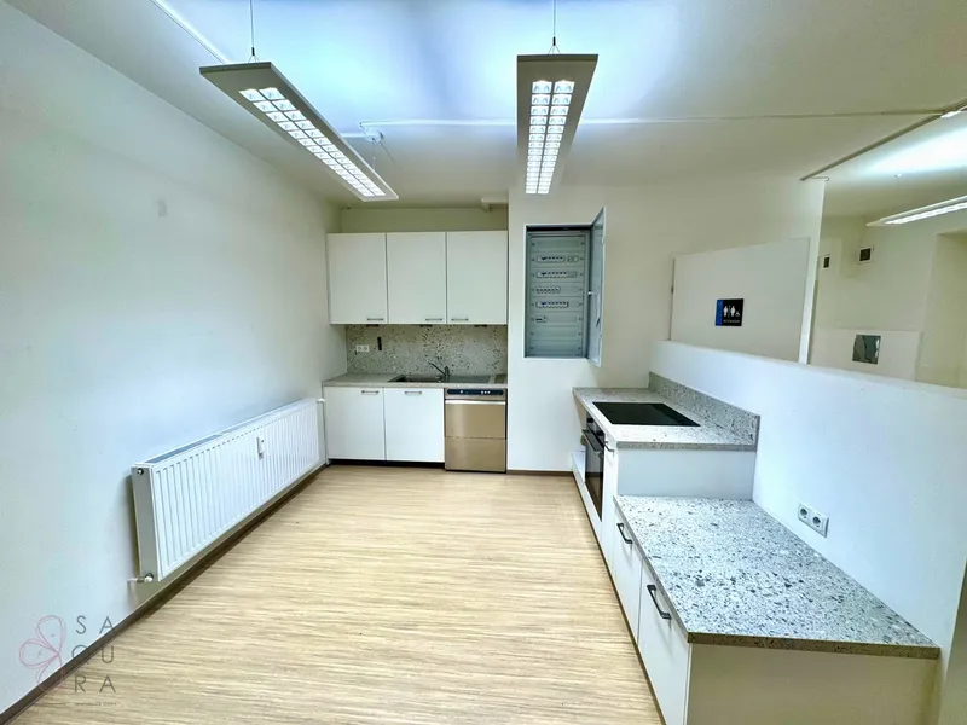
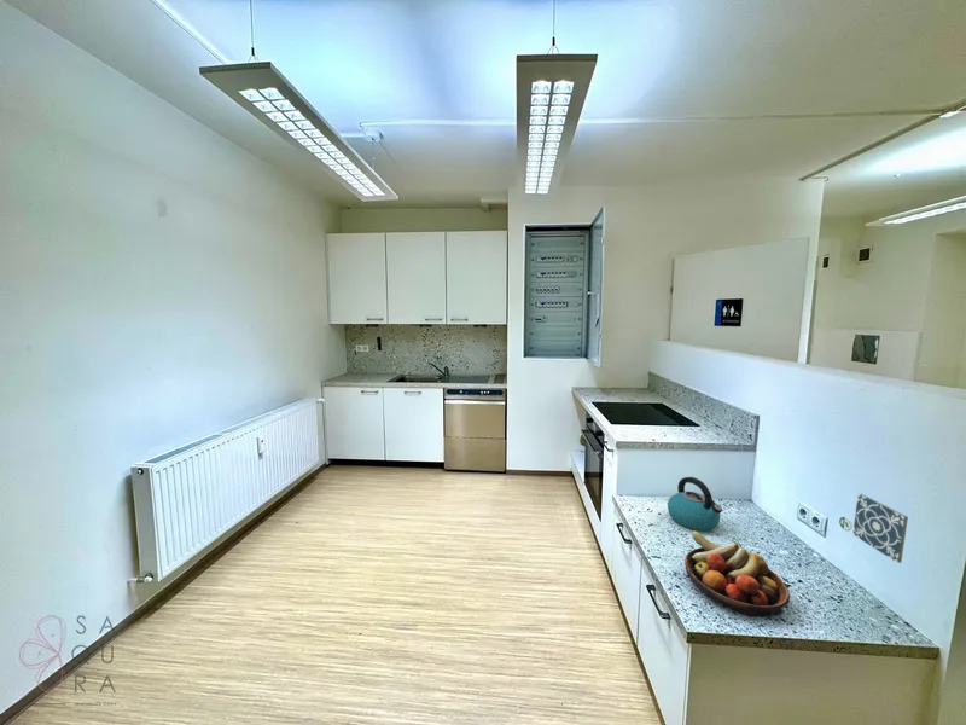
+ kettle [667,476,723,532]
+ decorative tile [838,493,909,564]
+ fruit bowl [683,529,791,619]
